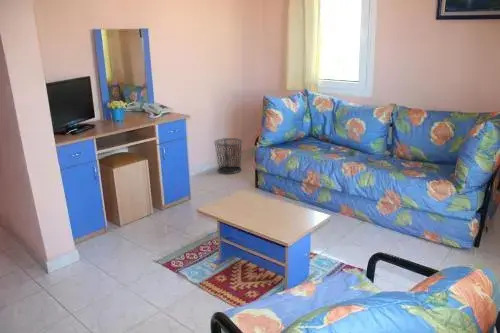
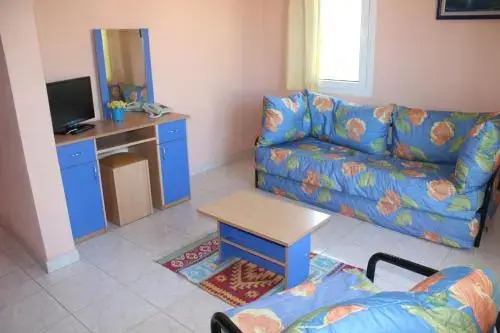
- waste bin [213,137,244,175]
